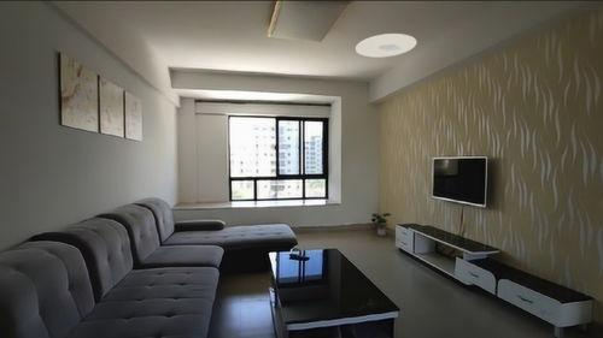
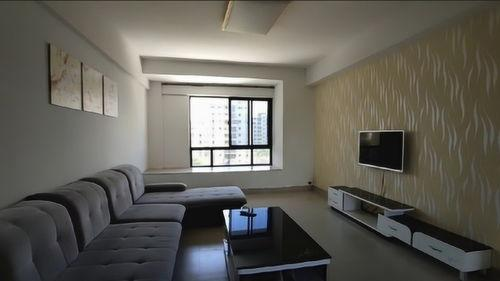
- potted plant [370,212,392,237]
- ceiling light [355,32,417,59]
